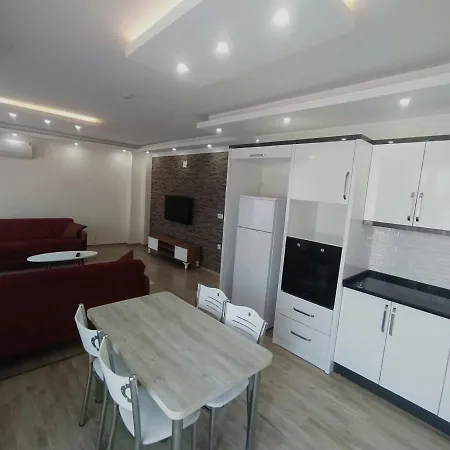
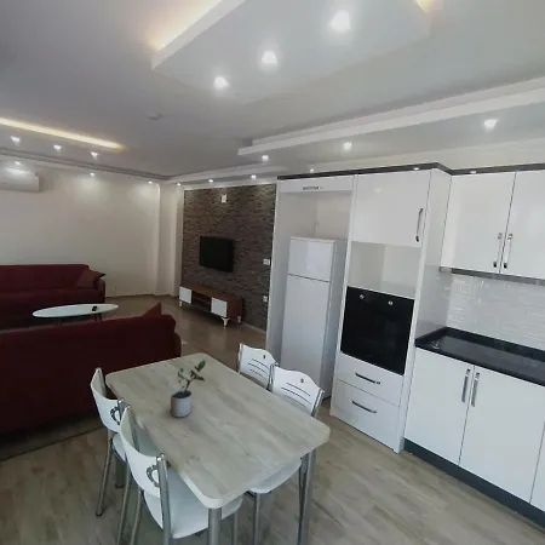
+ potted plant [168,358,207,418]
